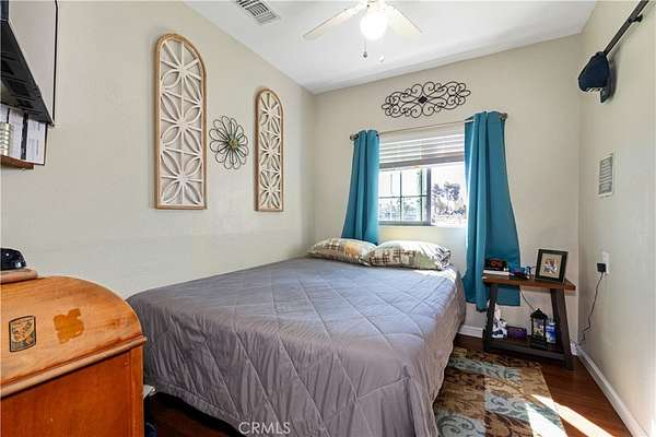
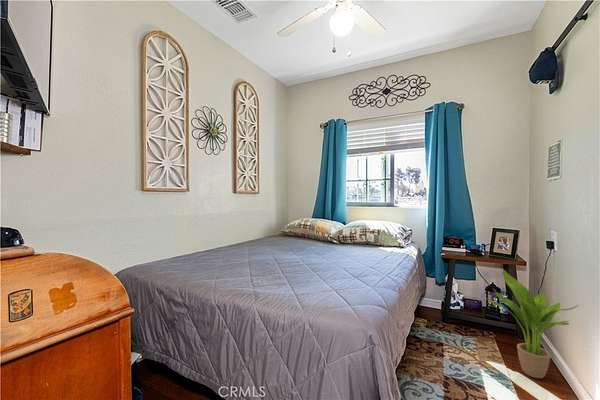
+ potted plant [487,269,579,379]
